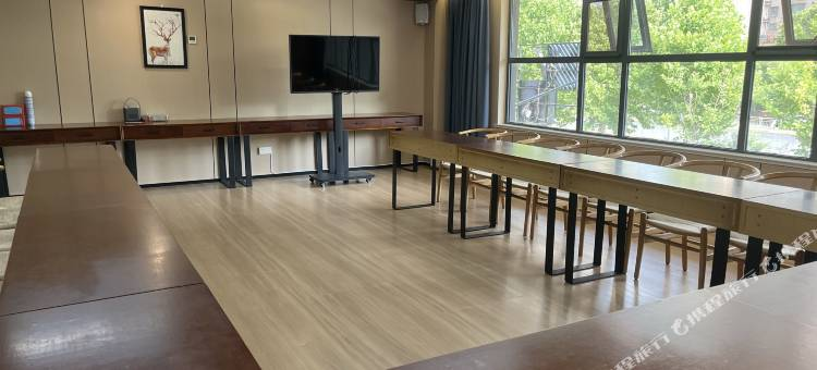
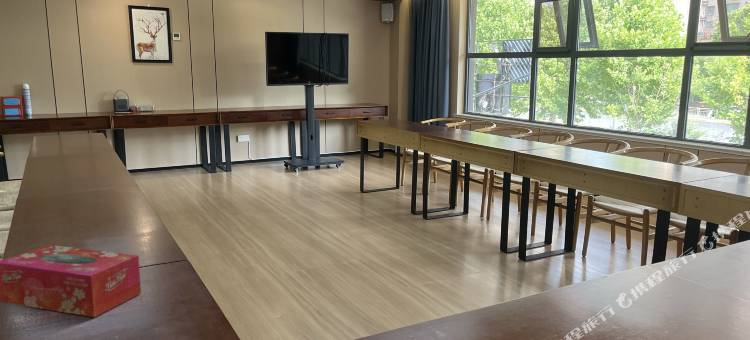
+ tissue box [0,244,142,318]
